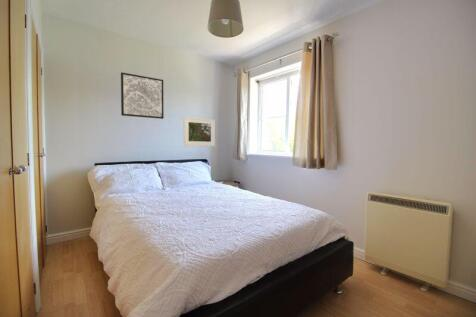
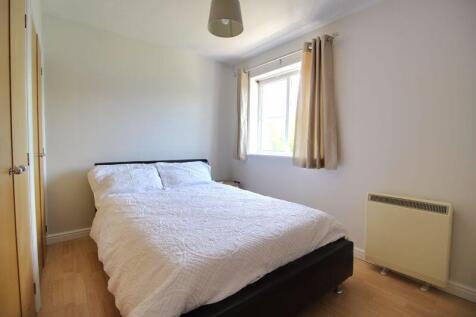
- wall art [120,71,165,120]
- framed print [183,116,216,147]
